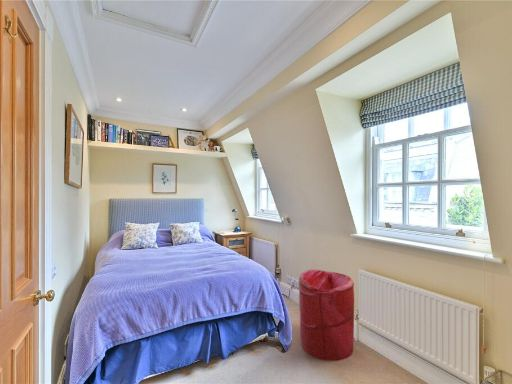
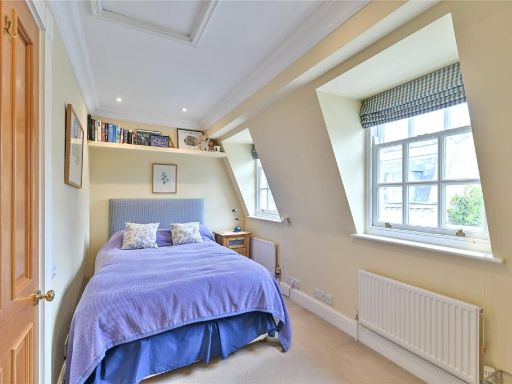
- laundry hamper [298,268,355,362]
